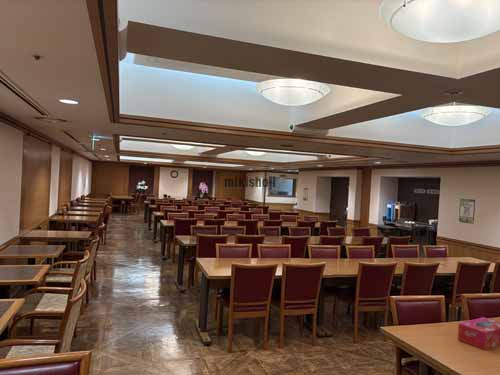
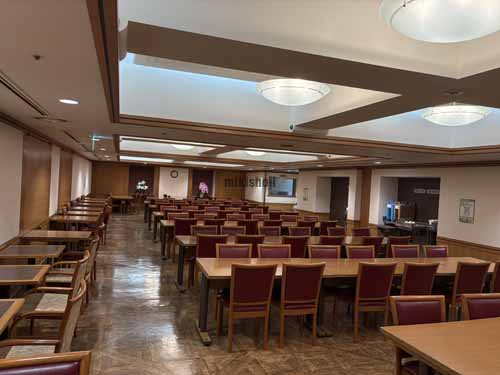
- tissue box [457,316,500,351]
